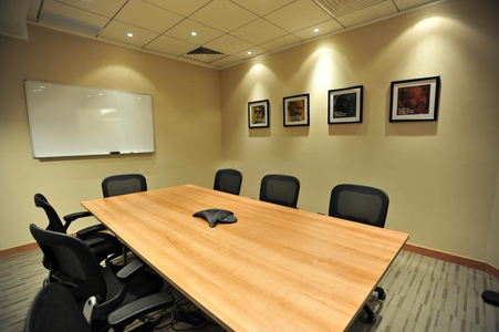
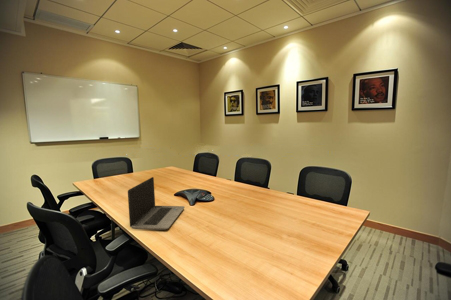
+ laptop computer [127,176,186,231]
